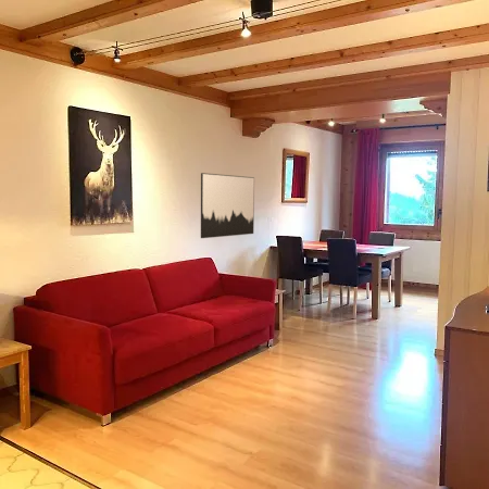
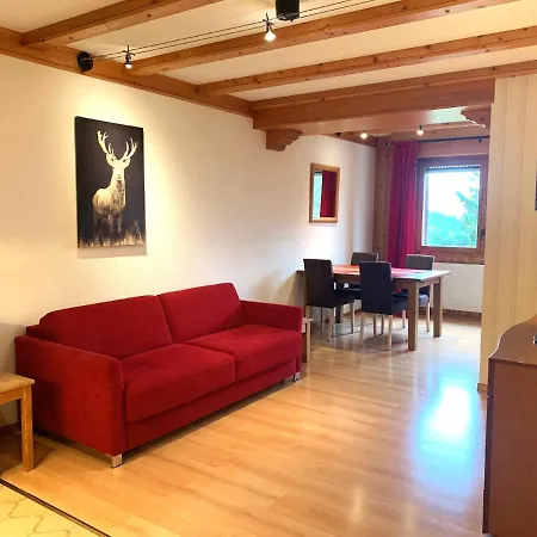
- wall art [200,172,255,239]
